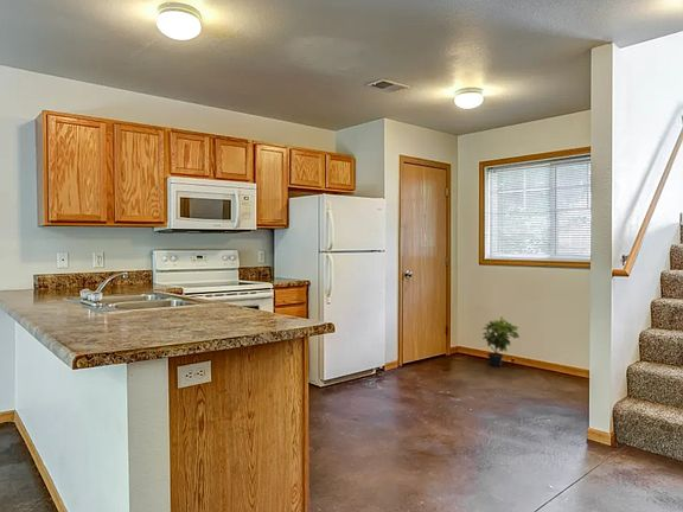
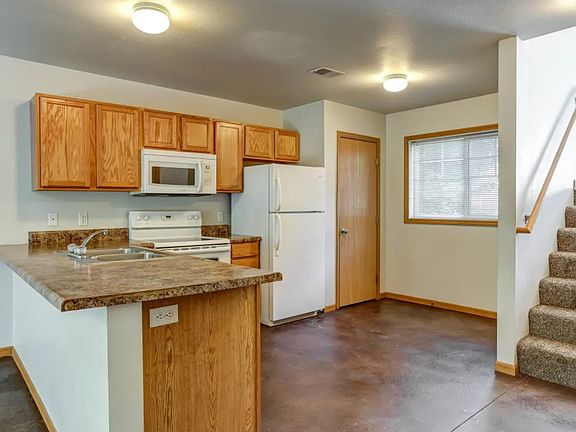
- potted plant [481,315,521,367]
